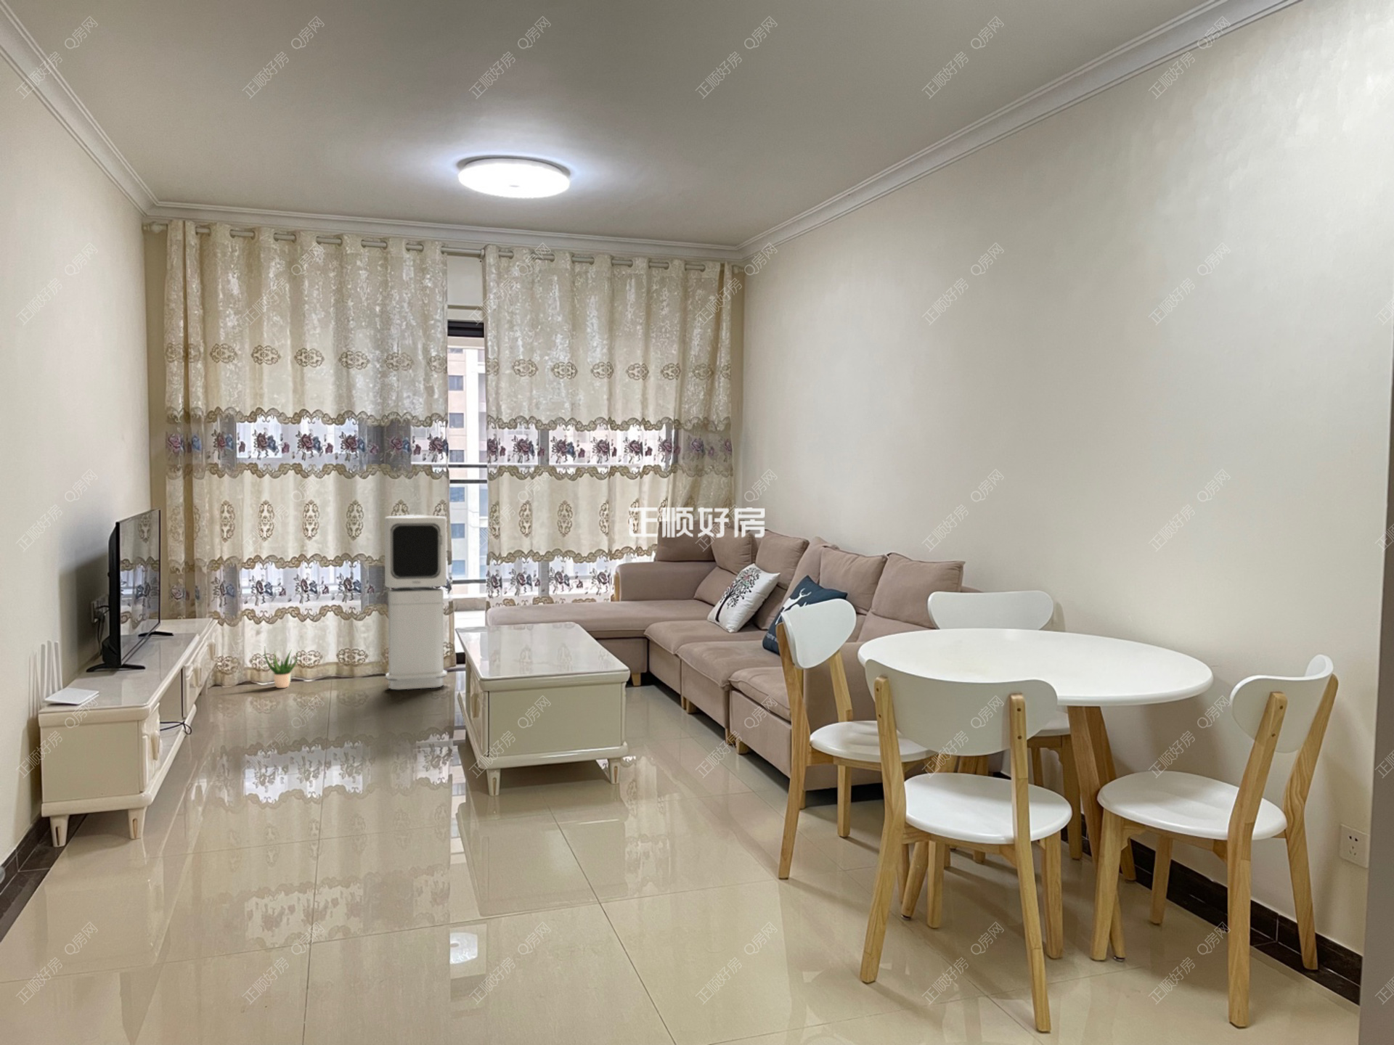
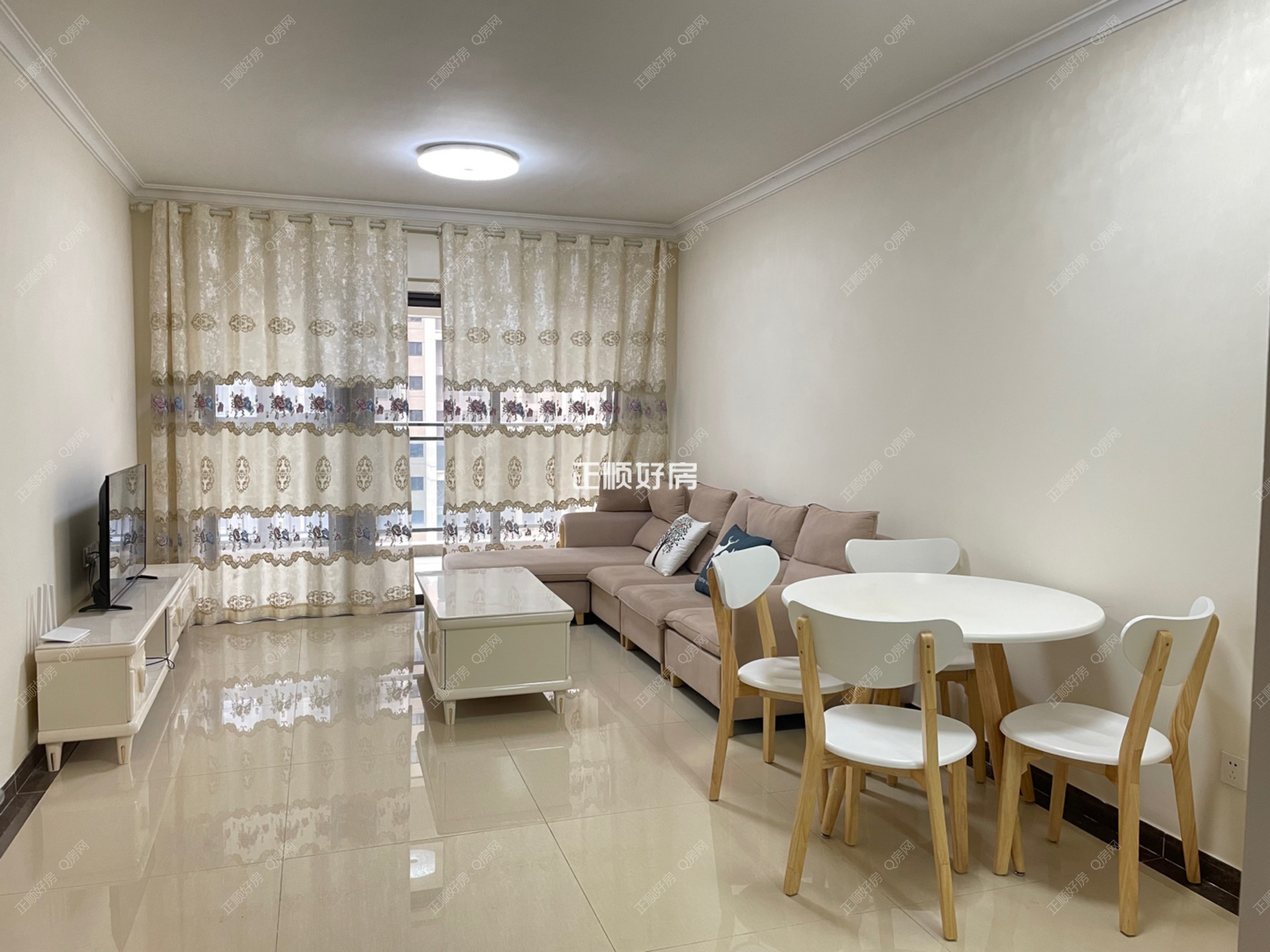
- potted plant [263,647,299,688]
- air purifier [384,514,447,690]
